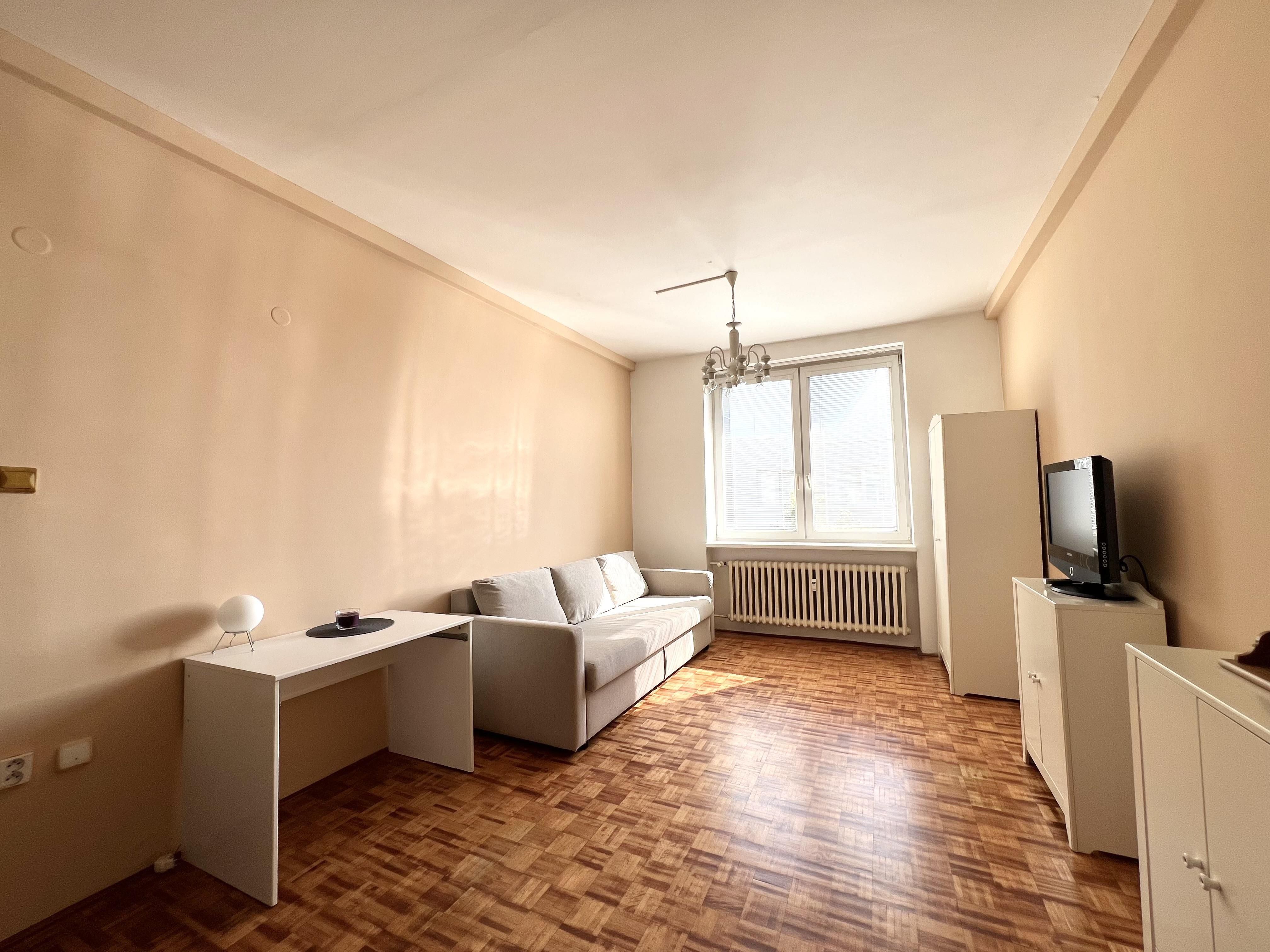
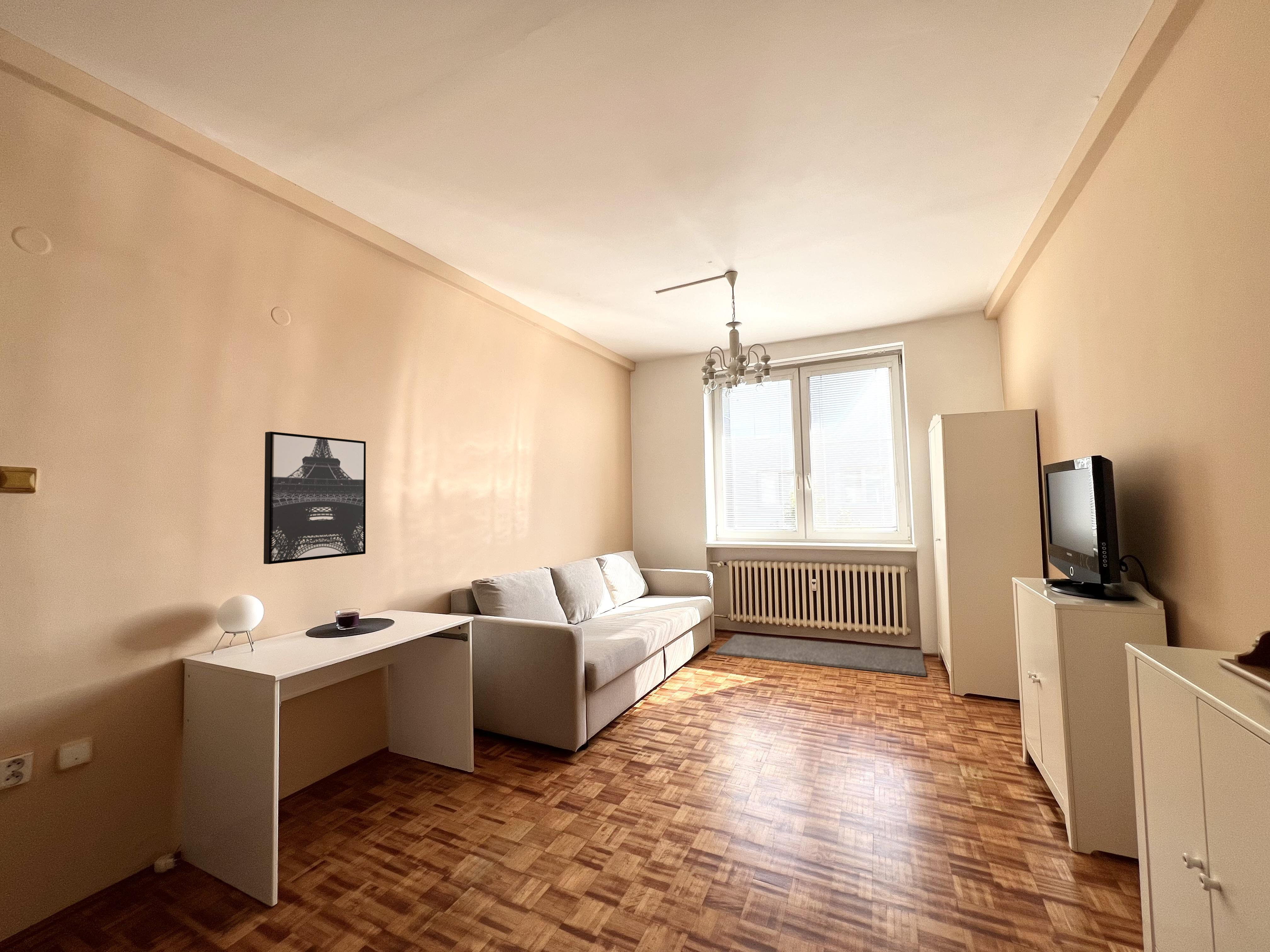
+ rug [716,634,927,677]
+ wall art [263,431,366,564]
